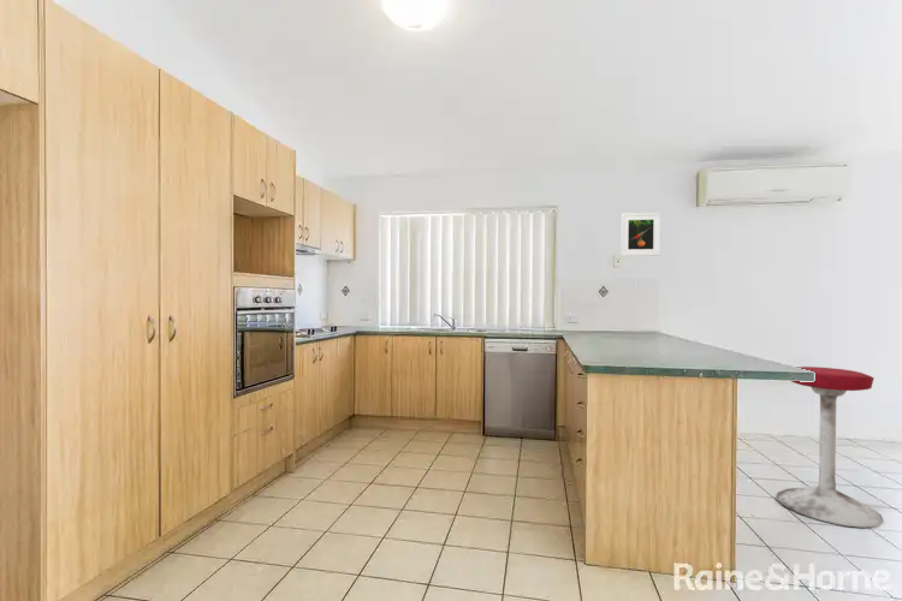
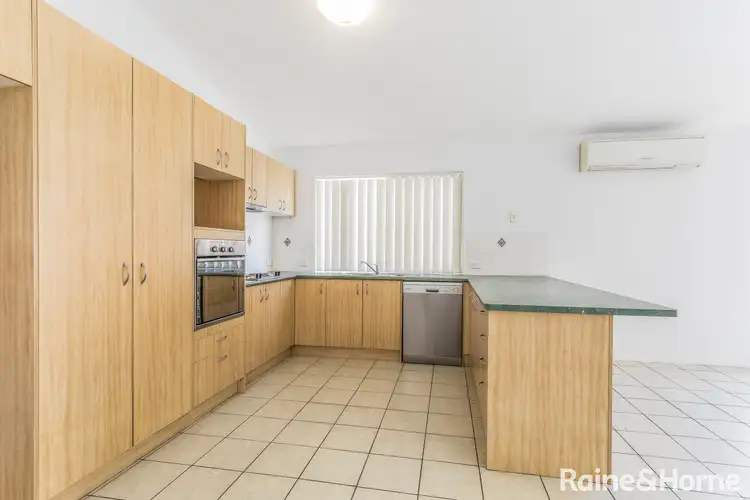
- stool [775,365,884,529]
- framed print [619,212,663,257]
